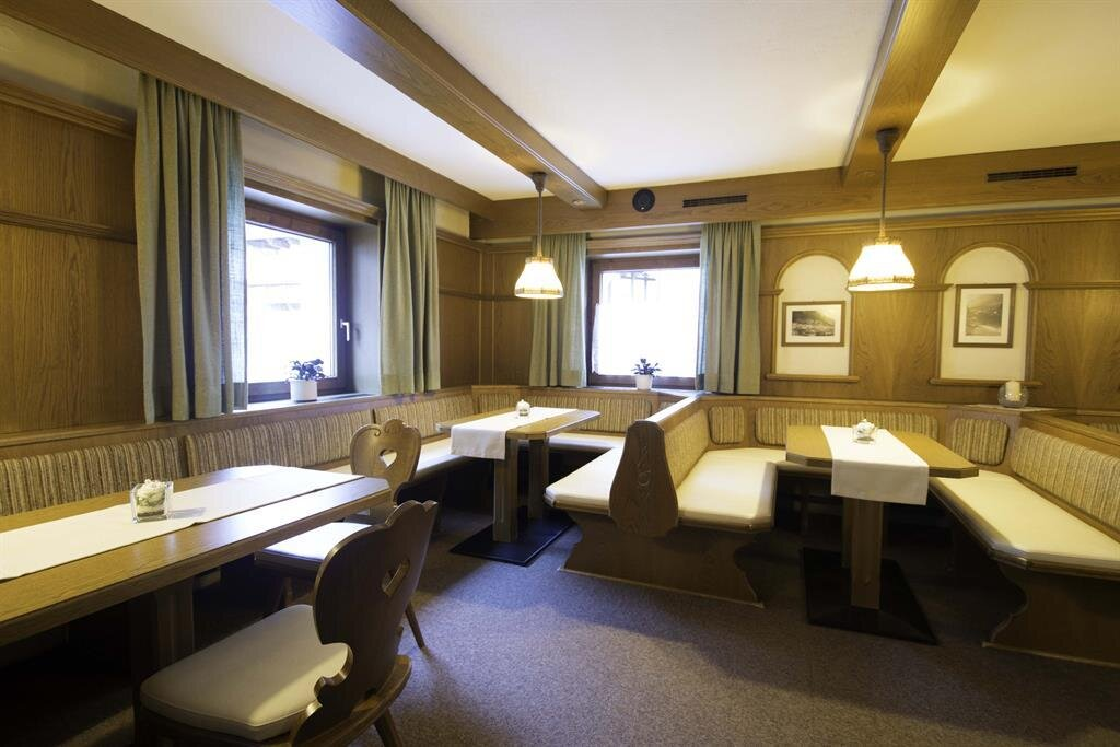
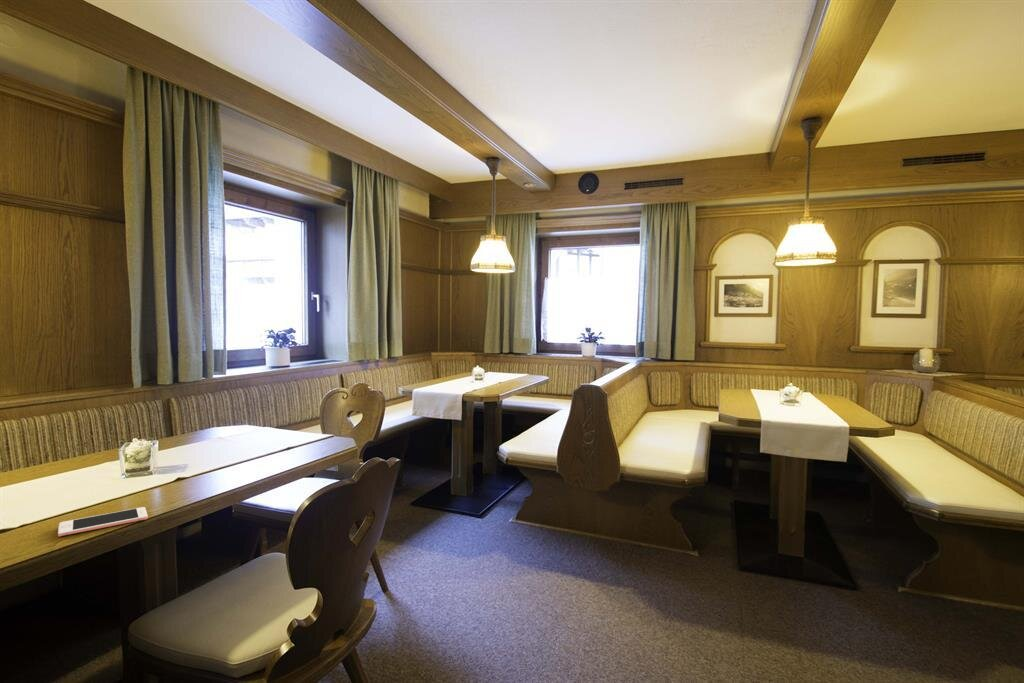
+ cell phone [57,506,149,537]
